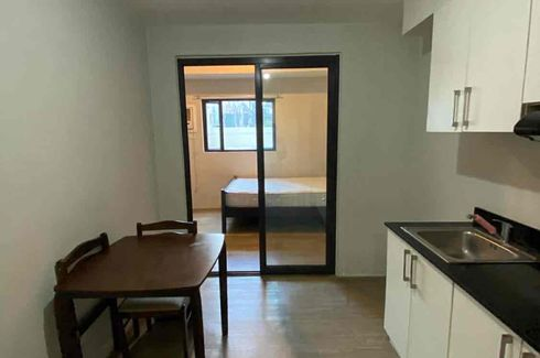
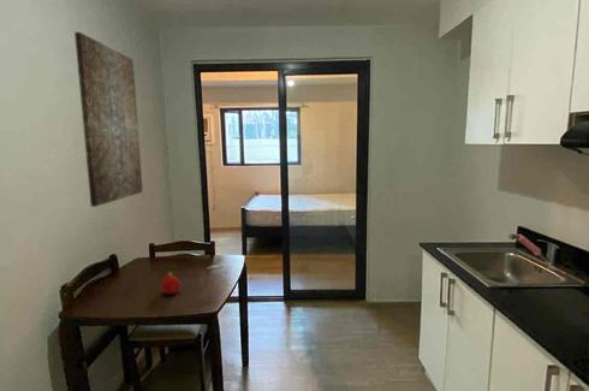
+ wall art [73,31,144,208]
+ fruit [160,271,182,295]
